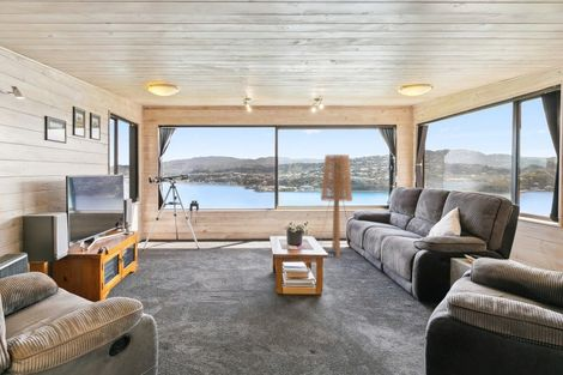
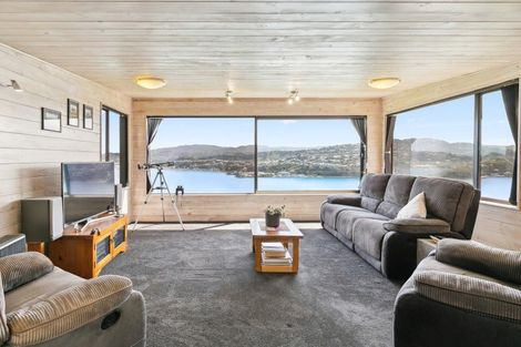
- floor lamp [319,153,356,259]
